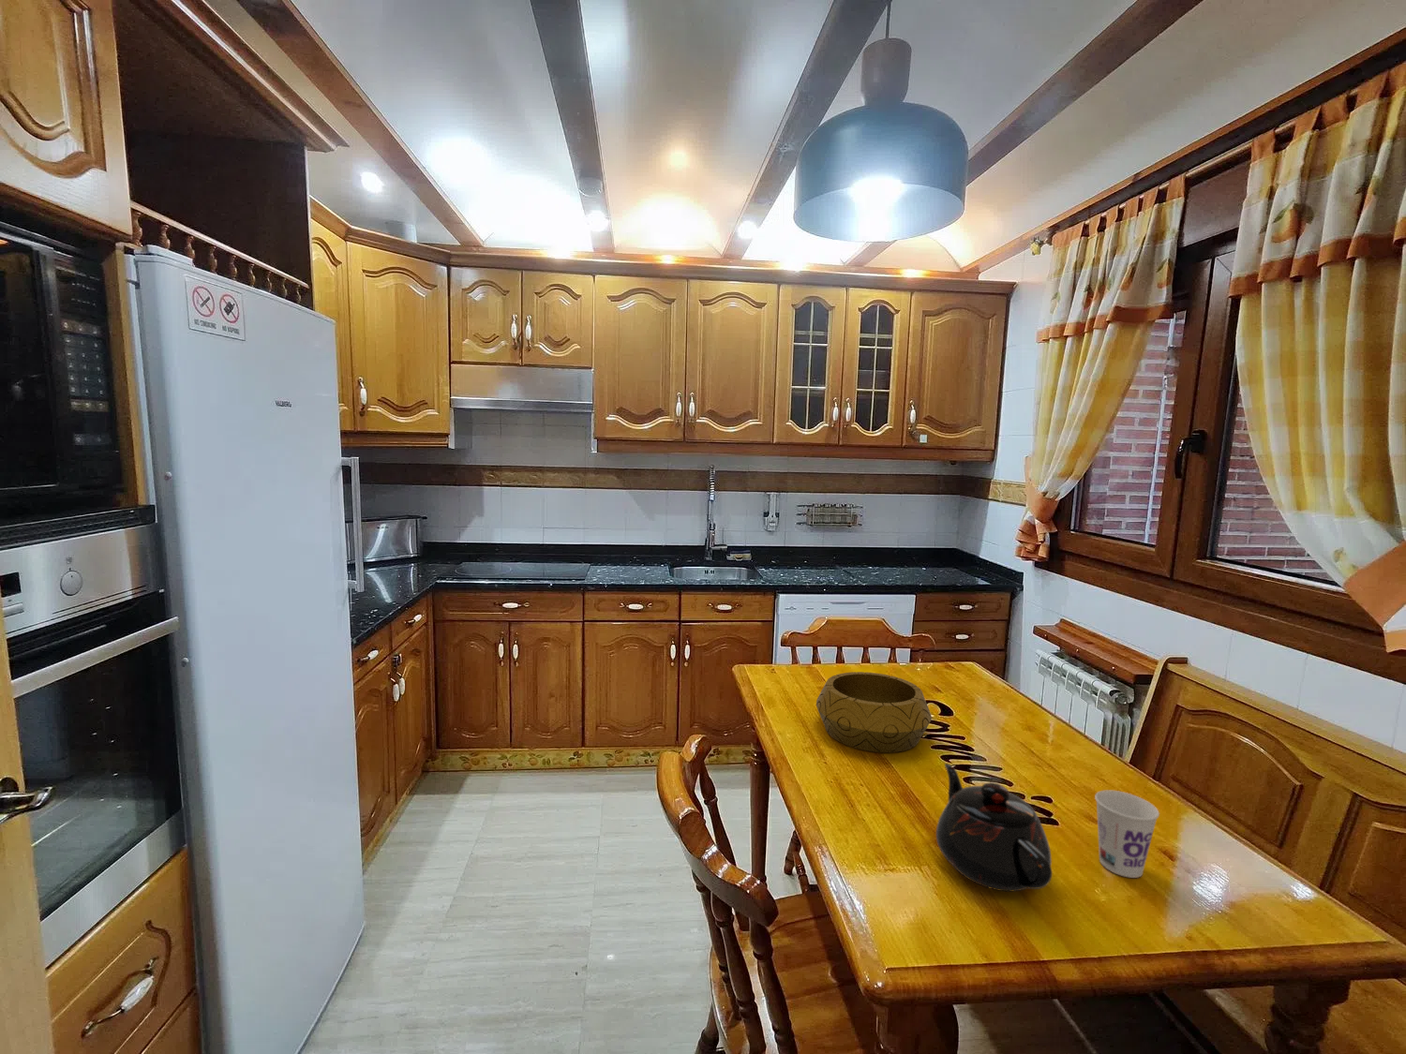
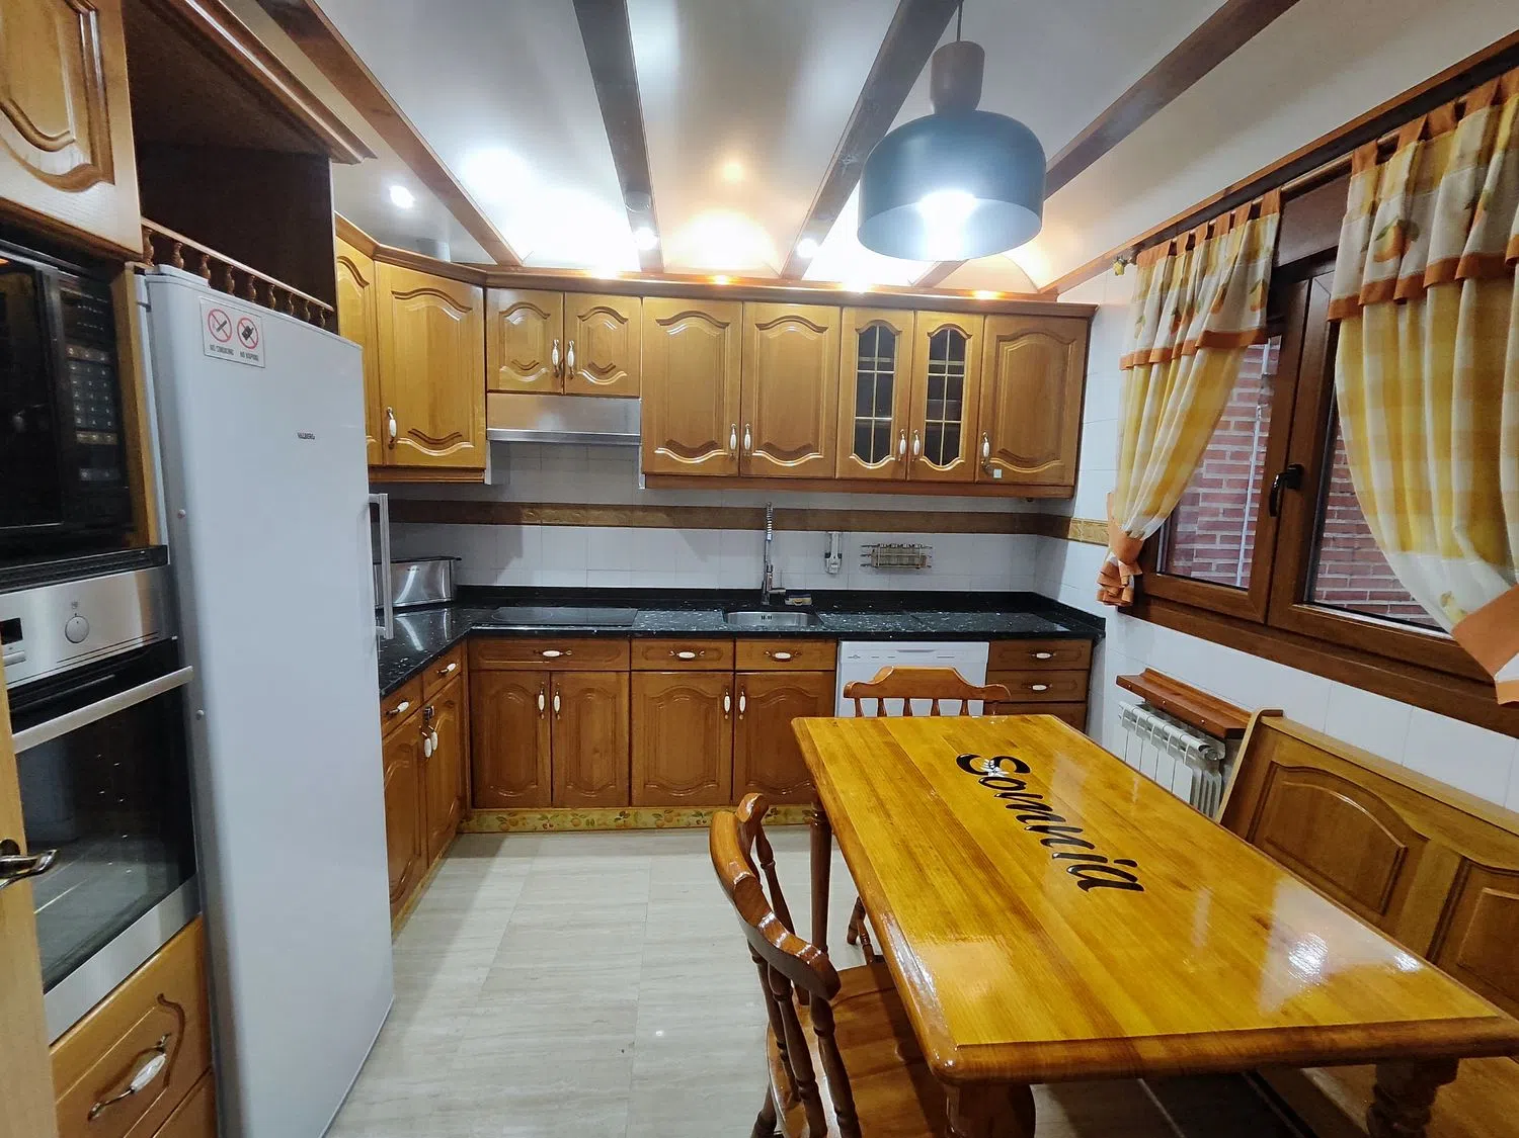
- teapot [935,763,1053,892]
- cup [1094,789,1160,879]
- decorative bowl [816,671,932,753]
